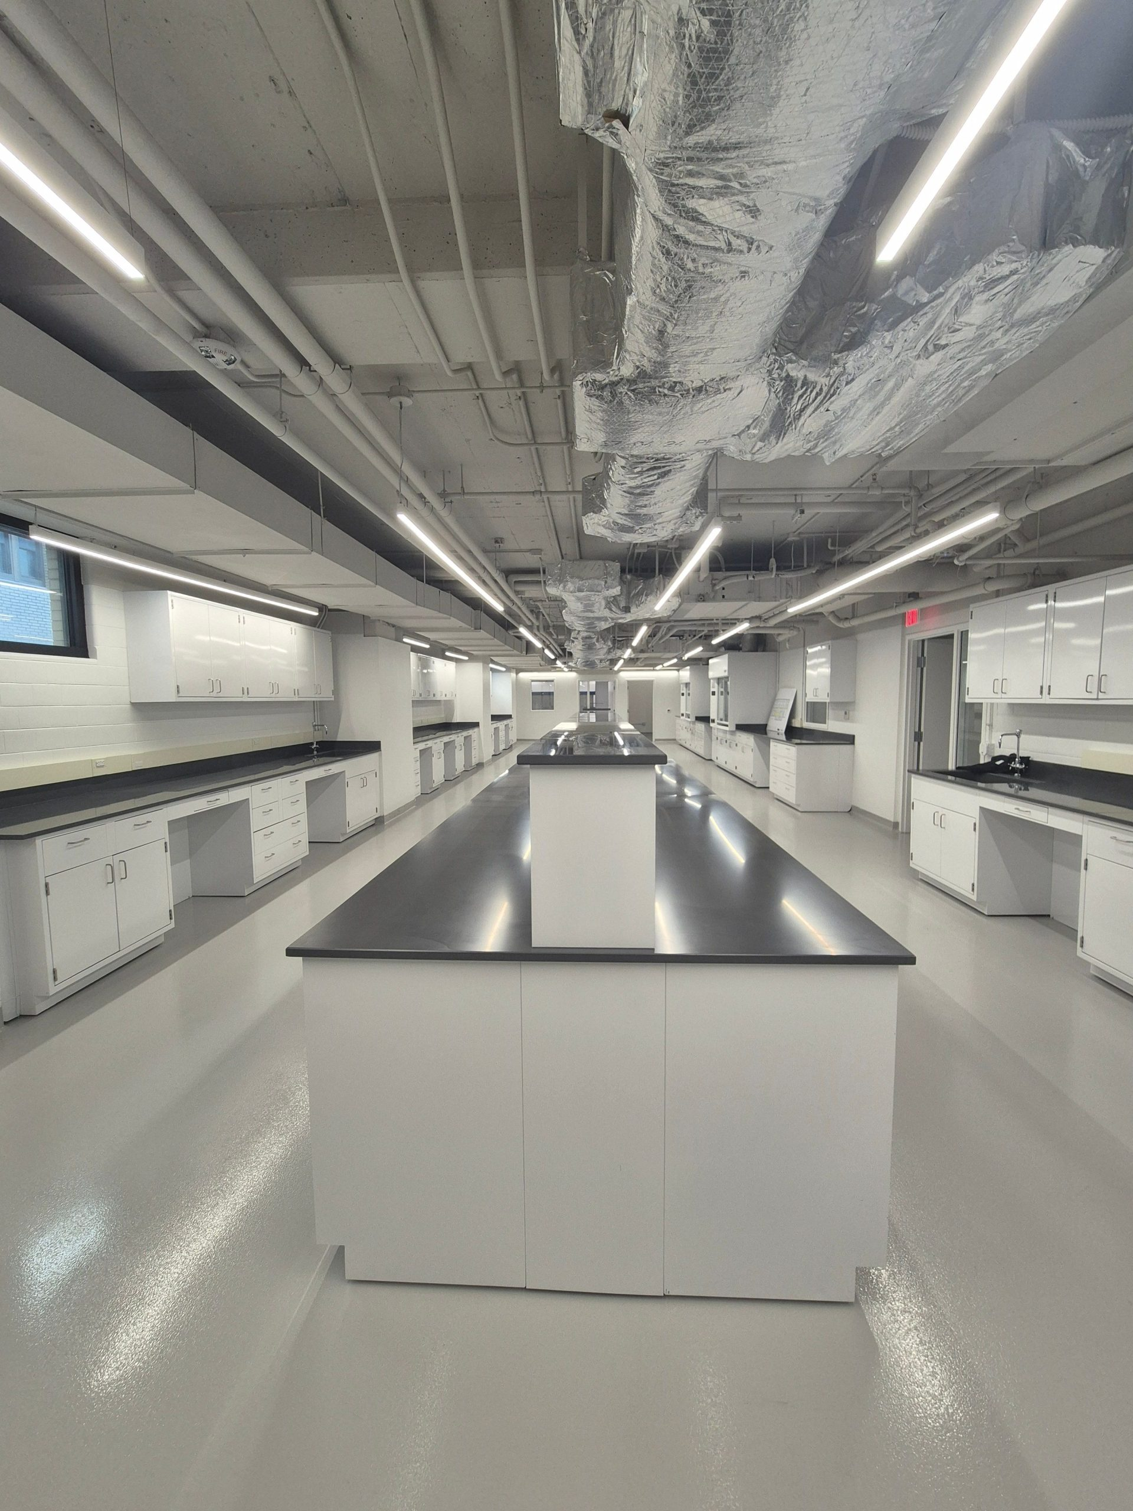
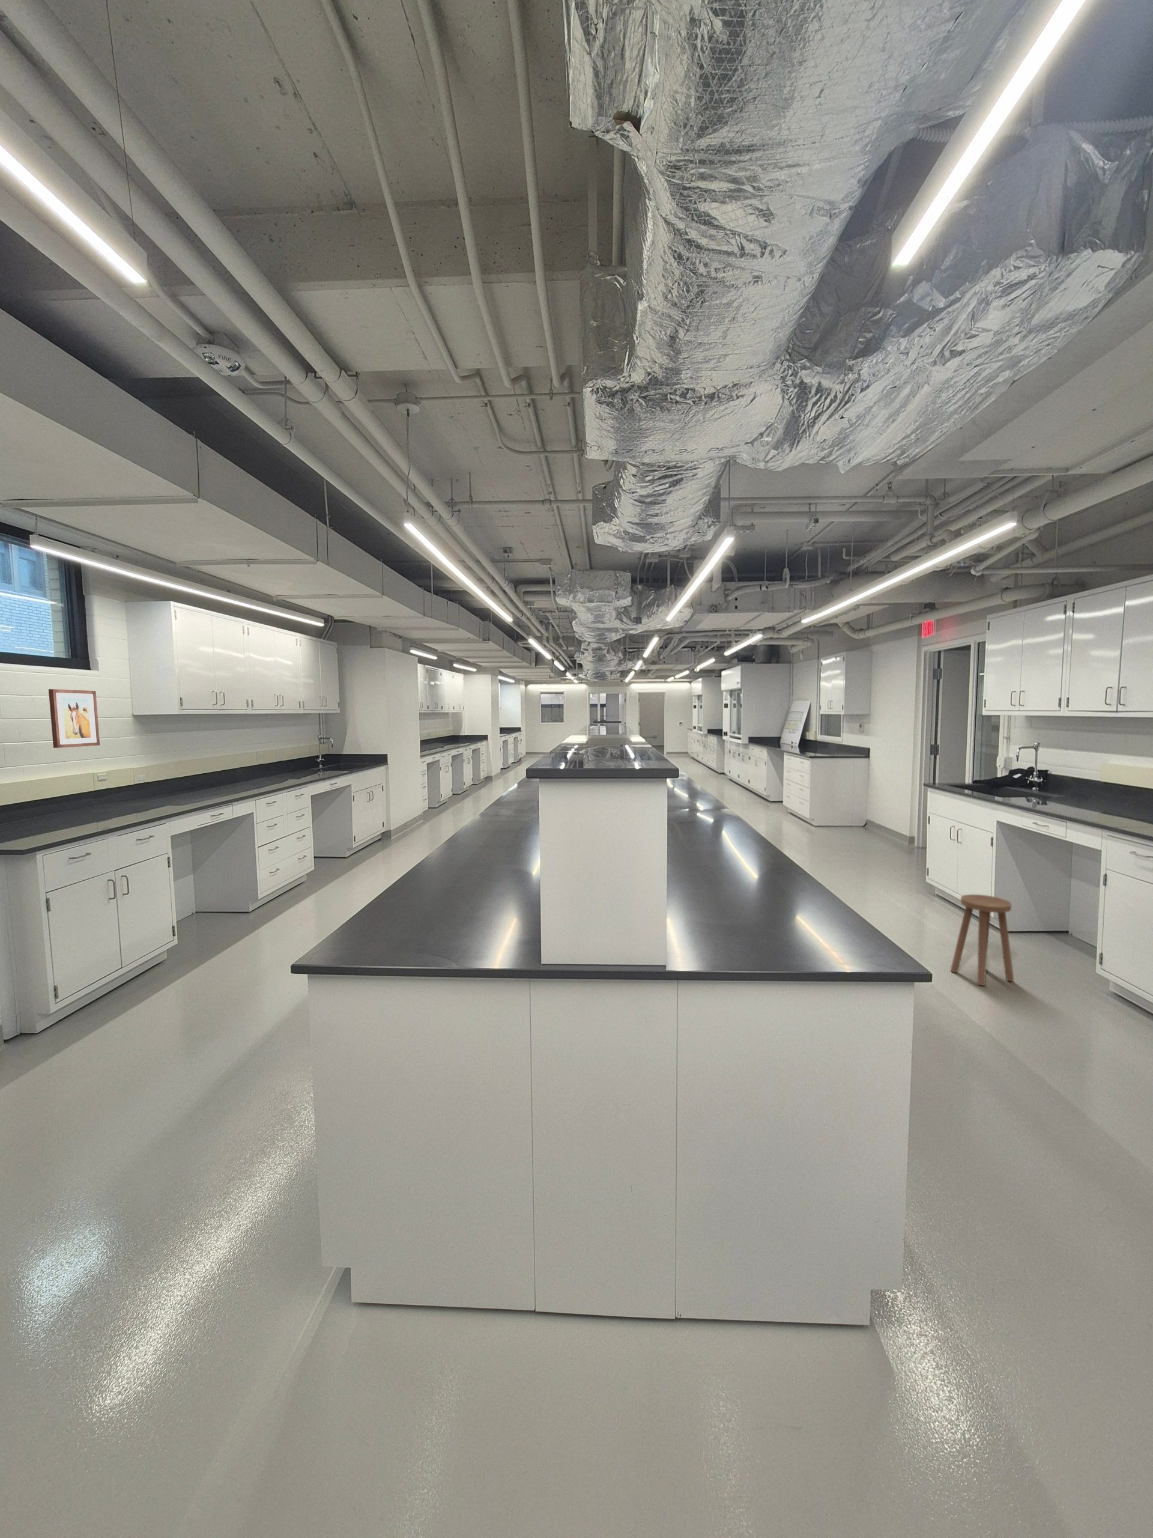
+ stool [950,894,1014,987]
+ wall art [48,689,101,748]
